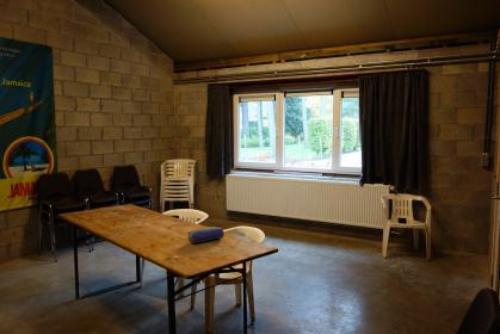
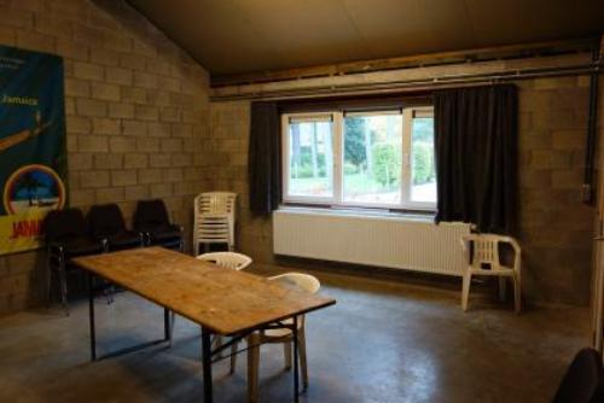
- pencil case [187,226,225,244]
